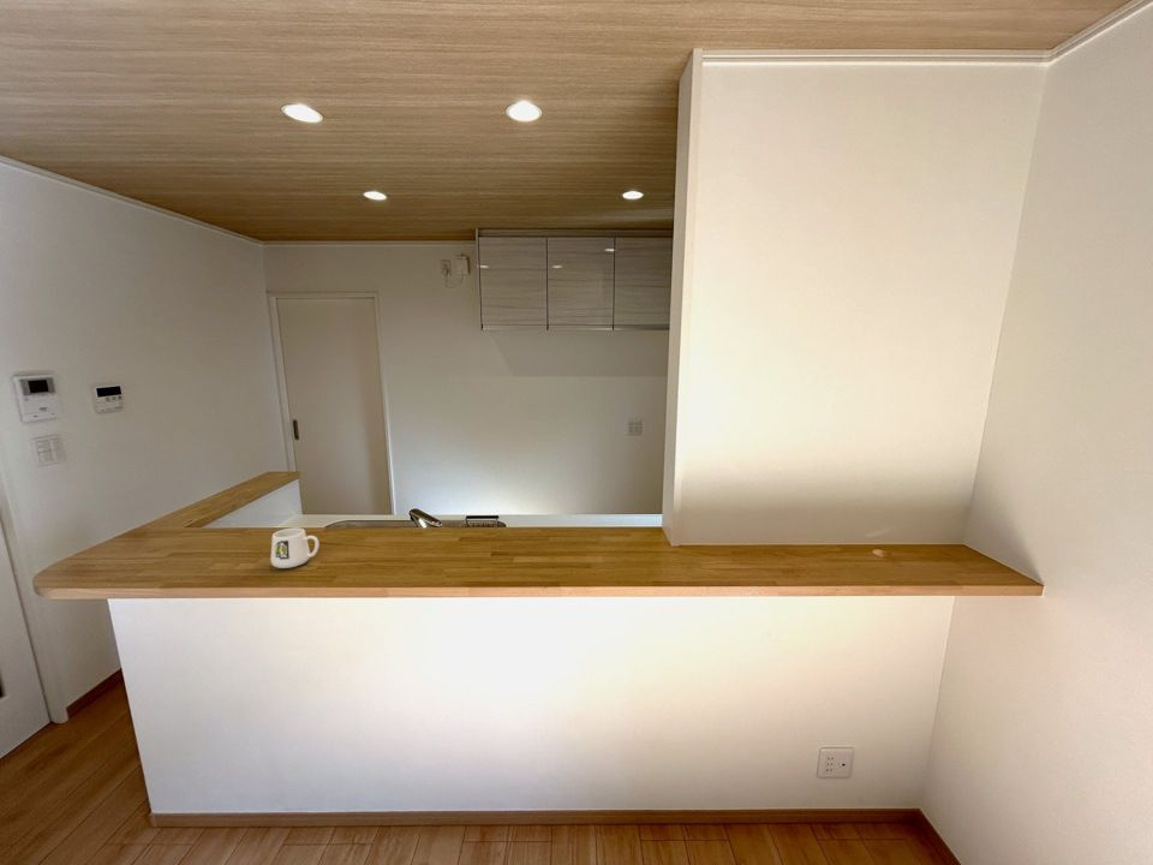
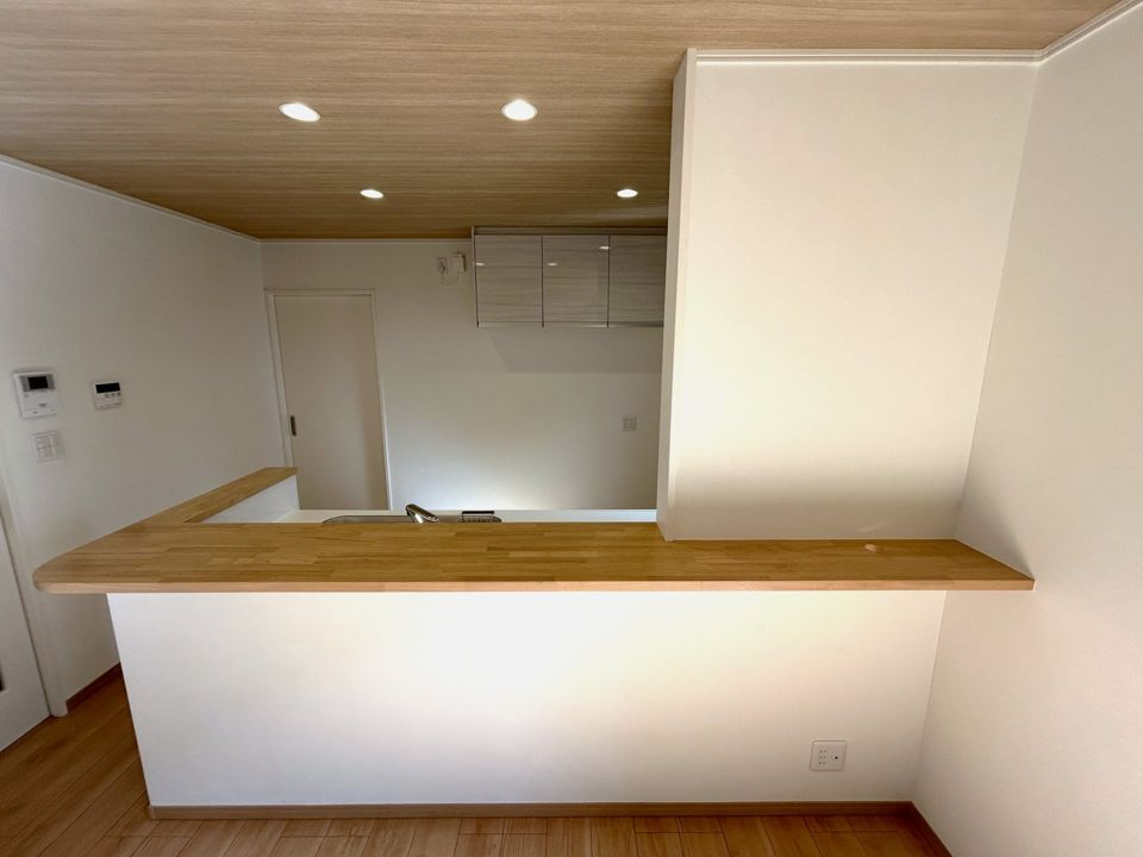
- mug [270,527,321,569]
